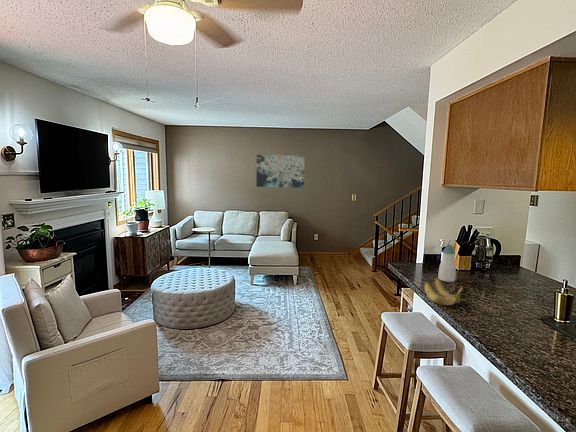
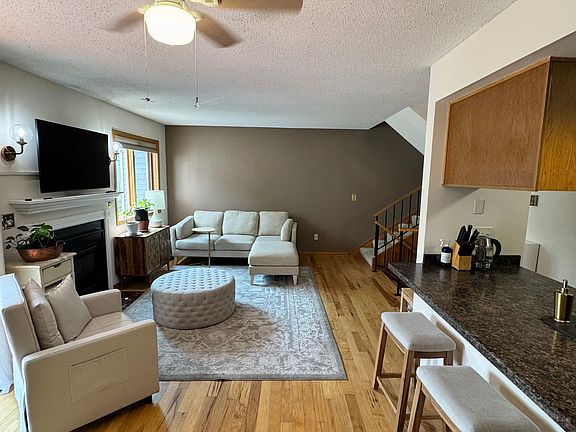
- soap bottle [437,244,457,283]
- banana [423,277,465,306]
- wall art [255,154,306,189]
